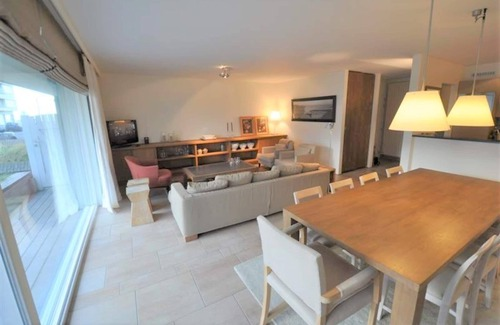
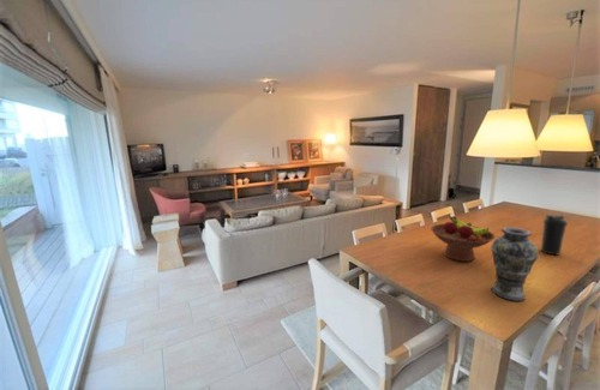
+ water bottle [540,212,569,256]
+ vase [490,226,540,302]
+ fruit bowl [430,215,496,263]
